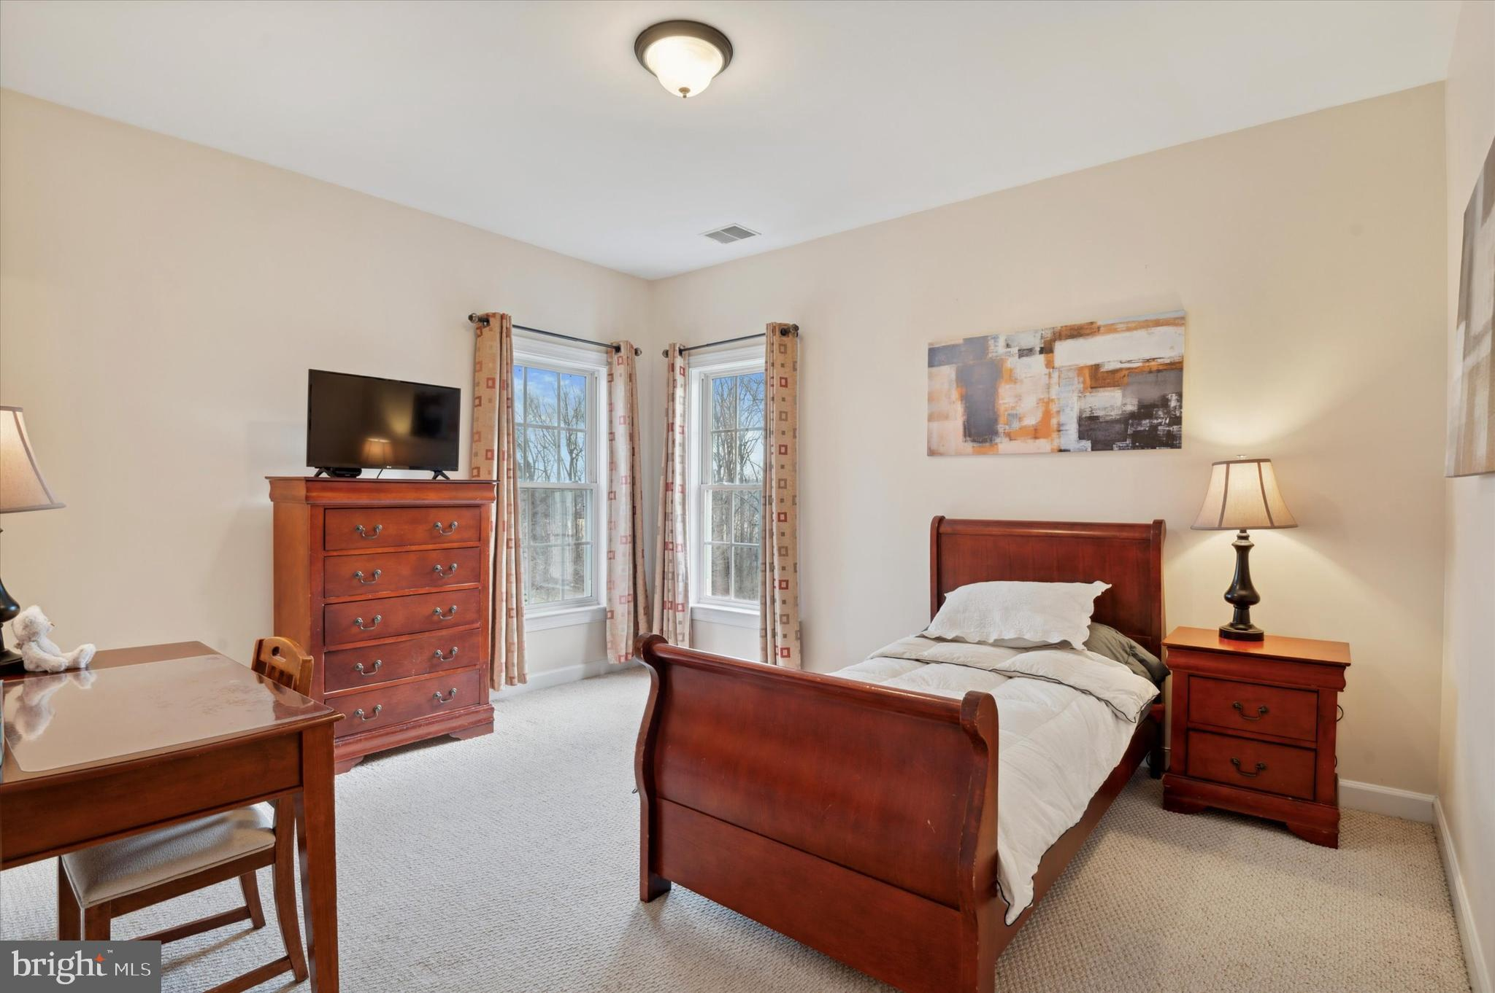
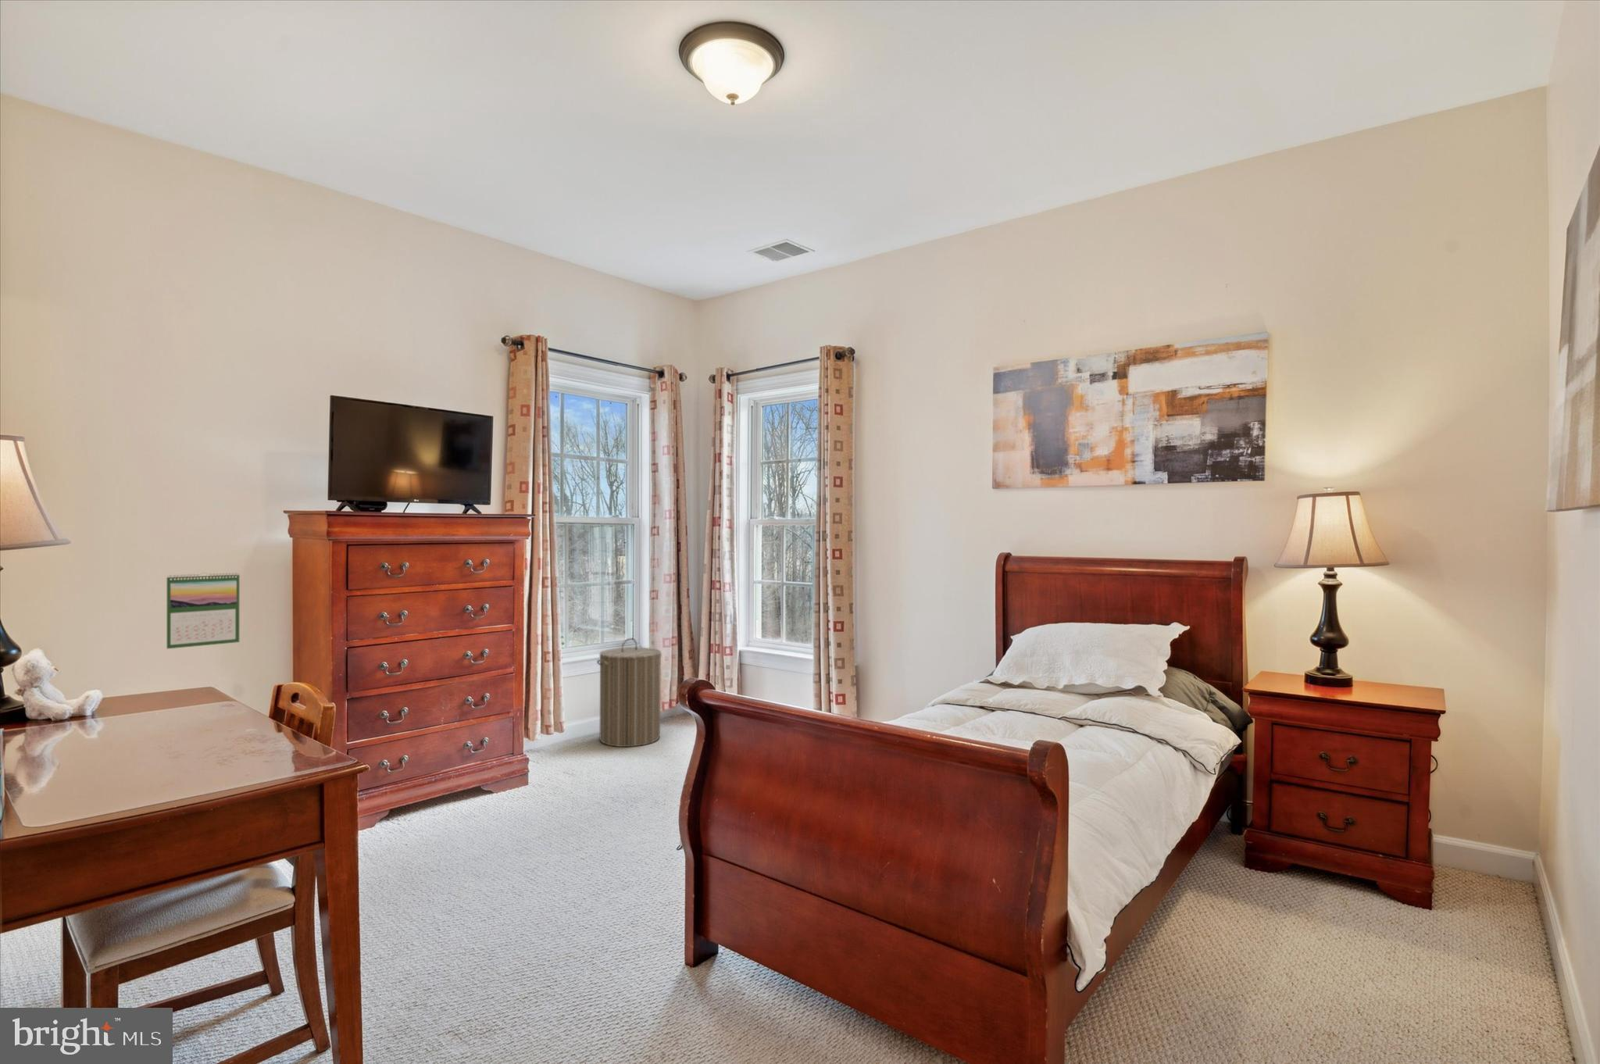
+ calendar [166,572,240,650]
+ laundry hamper [596,638,662,748]
